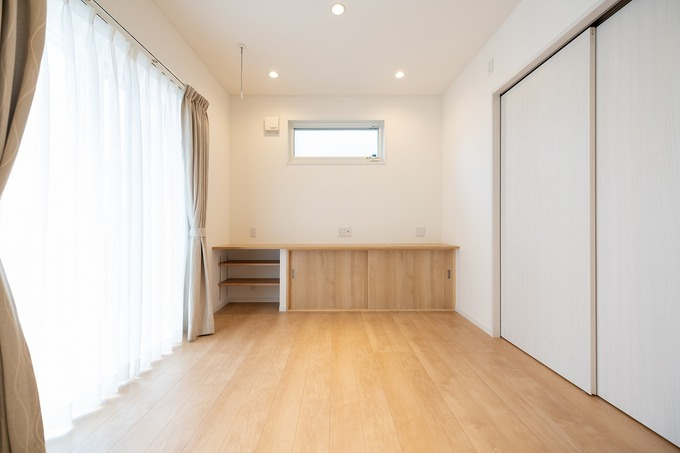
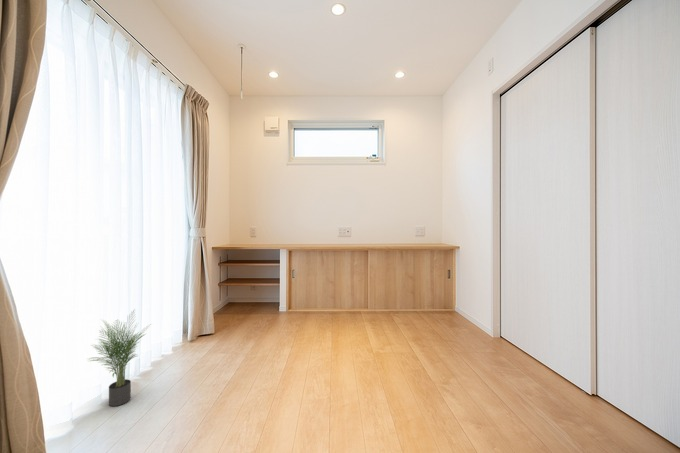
+ potted plant [86,309,152,407]
